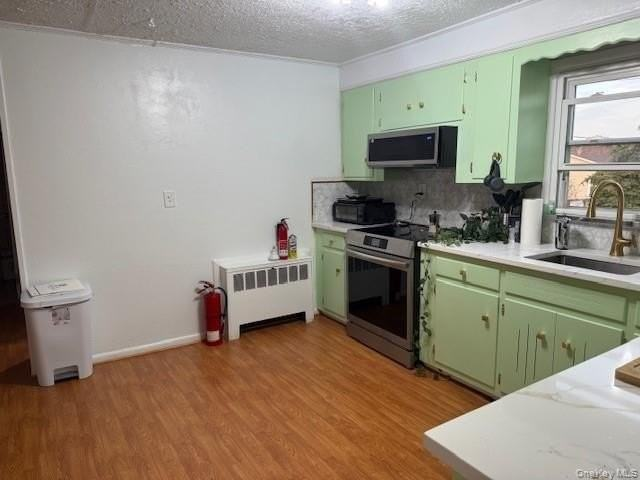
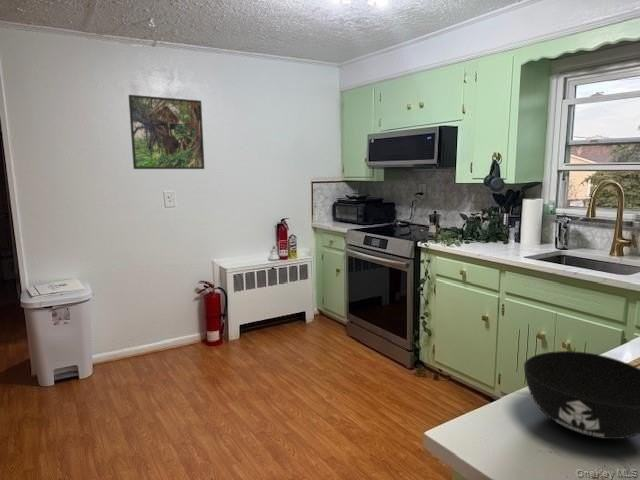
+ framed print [127,94,205,170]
+ bowl [523,350,640,440]
